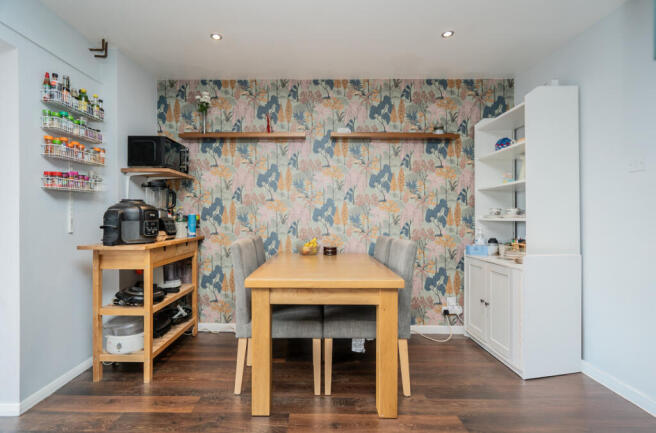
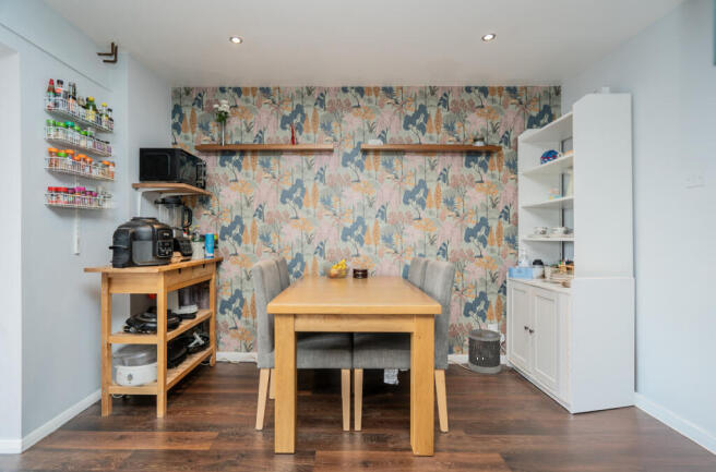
+ wastebasket [467,328,502,375]
